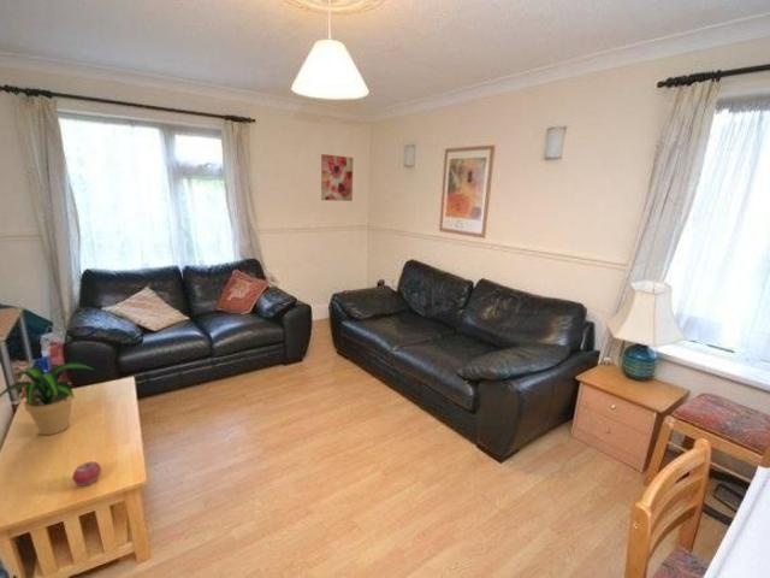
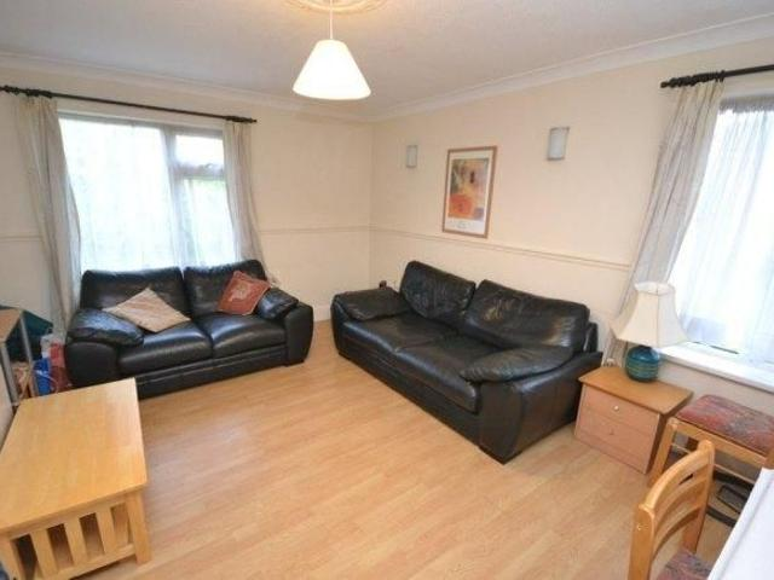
- fruit [71,460,102,488]
- wall art [320,153,354,202]
- potted plant [0,360,94,436]
